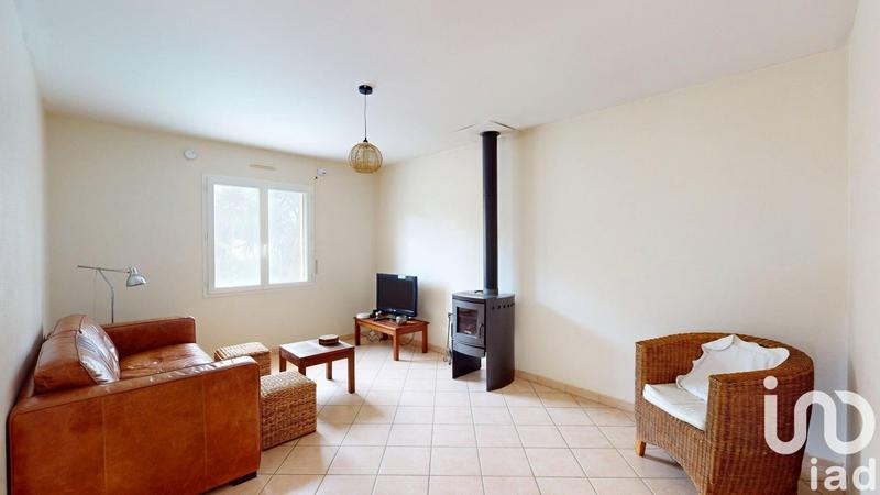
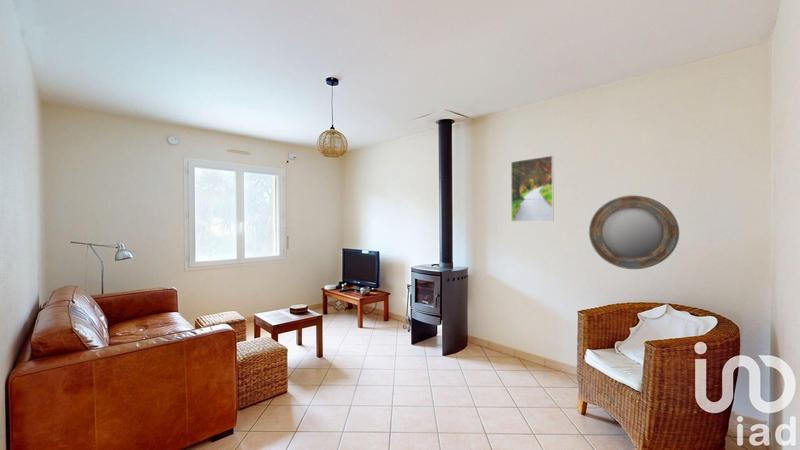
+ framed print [510,155,555,222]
+ home mirror [588,195,680,270]
